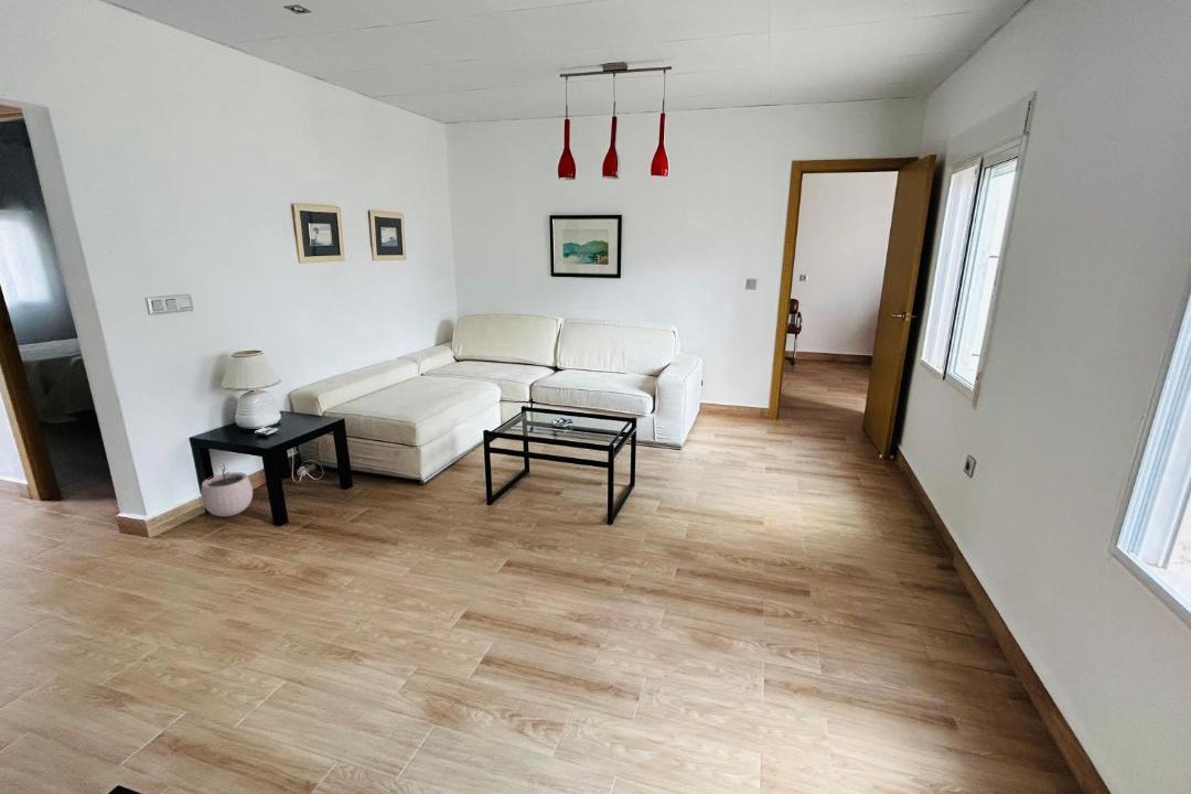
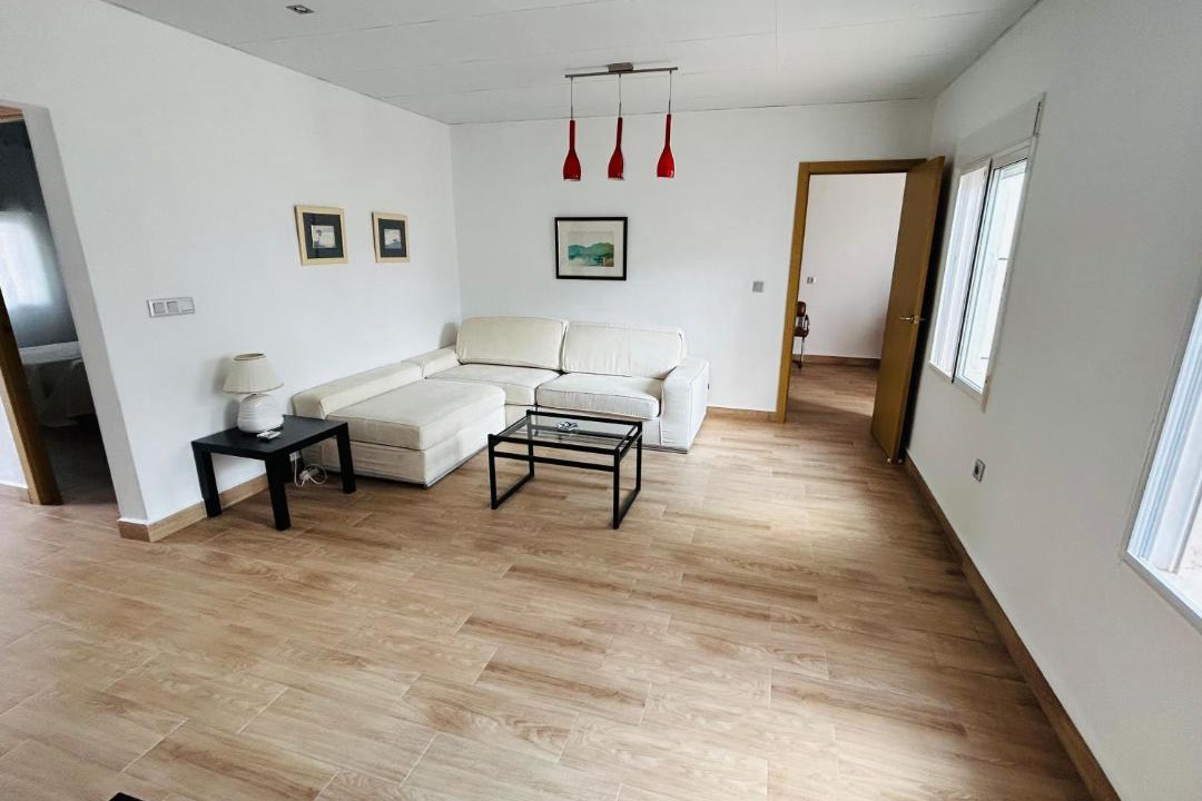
- plant pot [200,462,254,517]
